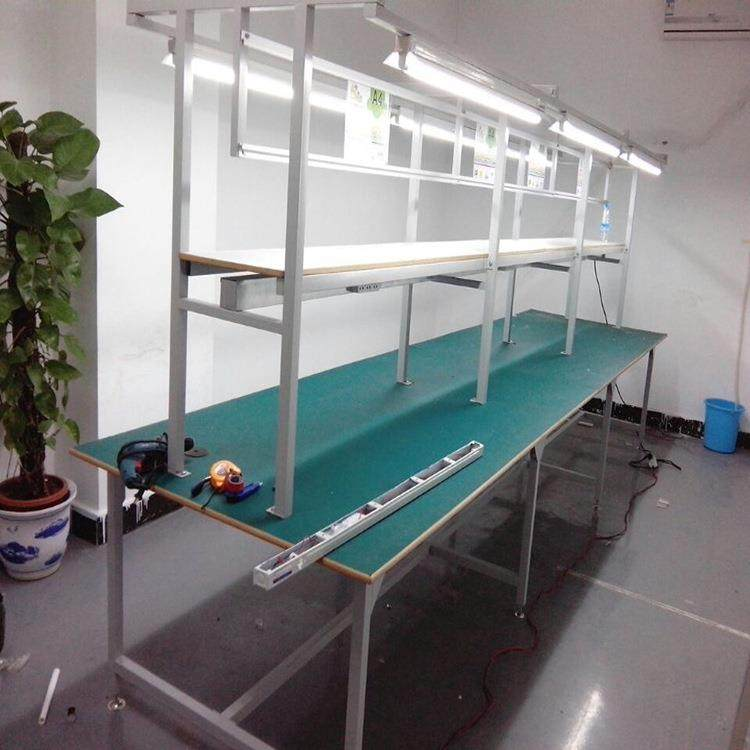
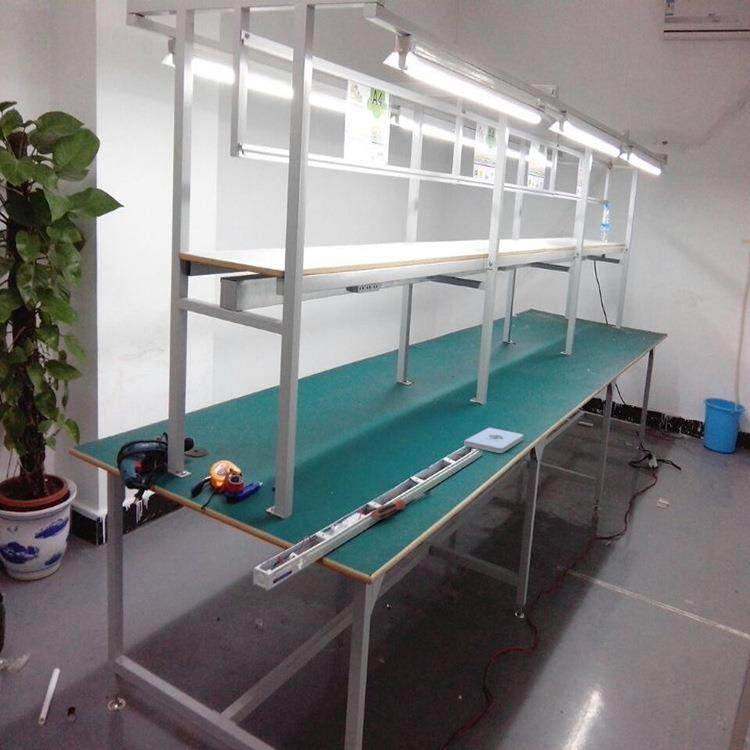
+ notepad [463,427,524,454]
+ screwdriver [370,490,432,521]
